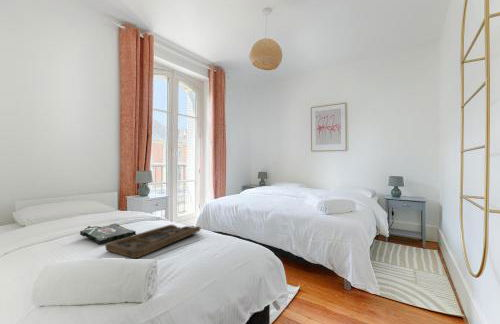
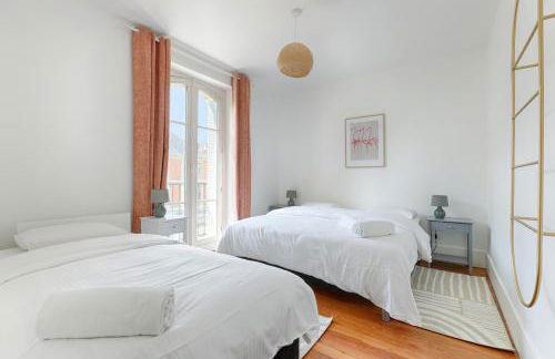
- decorative tray [104,224,201,259]
- photo frame [79,222,137,246]
